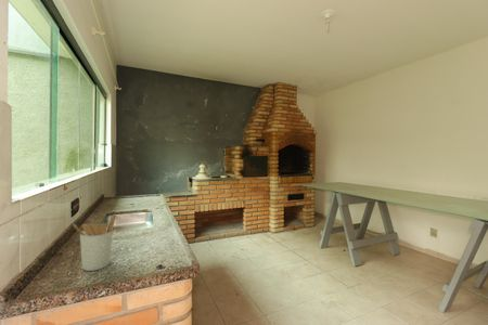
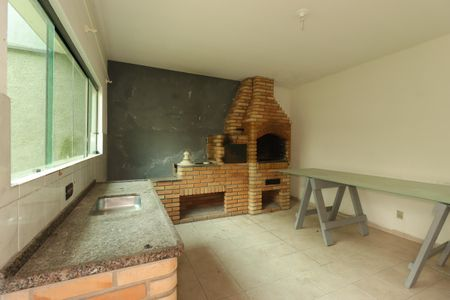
- utensil holder [72,212,117,272]
